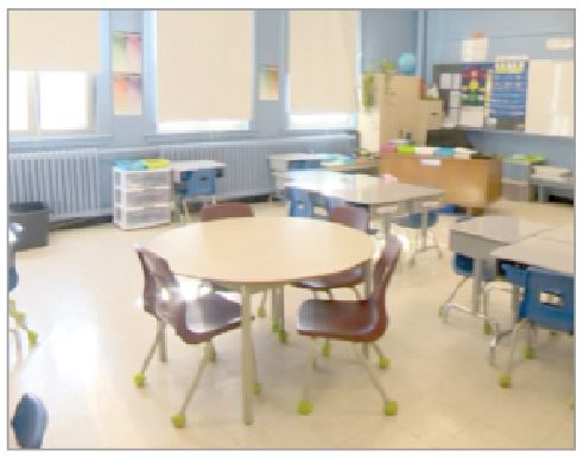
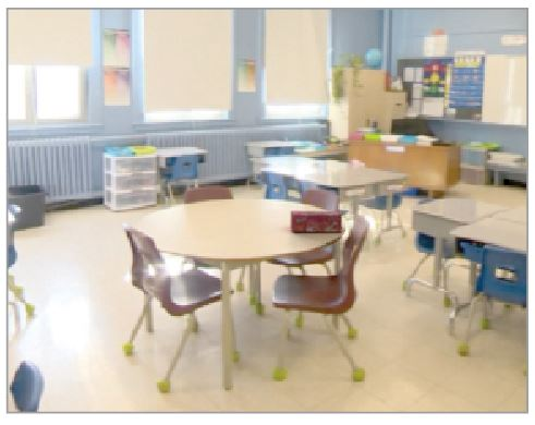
+ tissue box [290,209,343,233]
